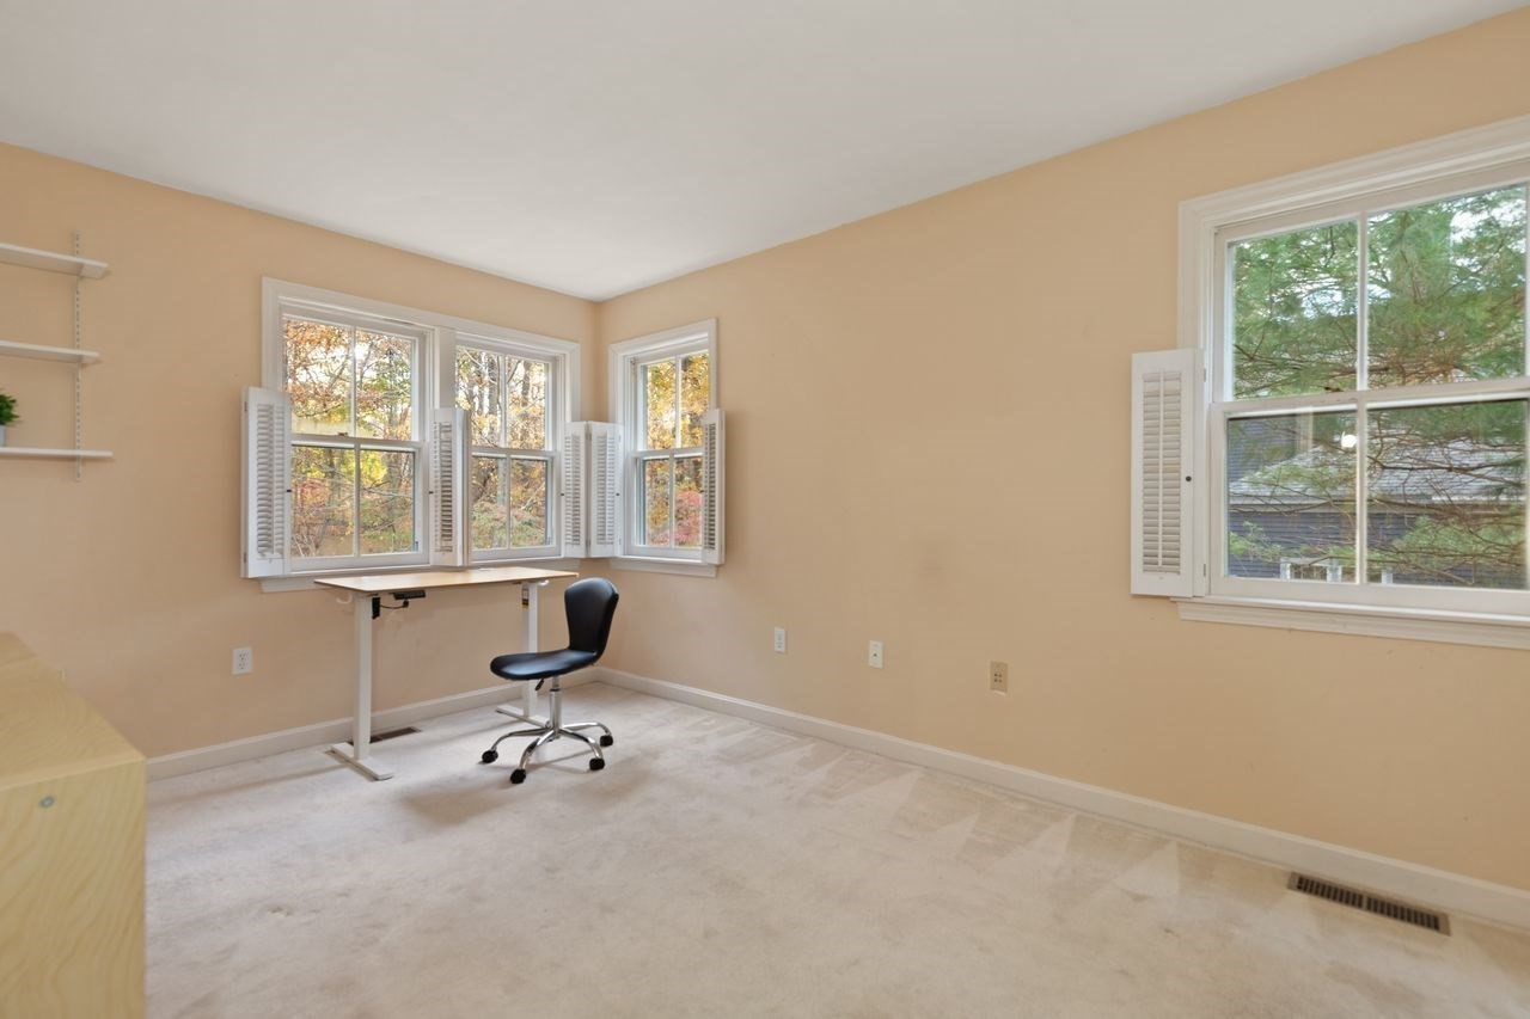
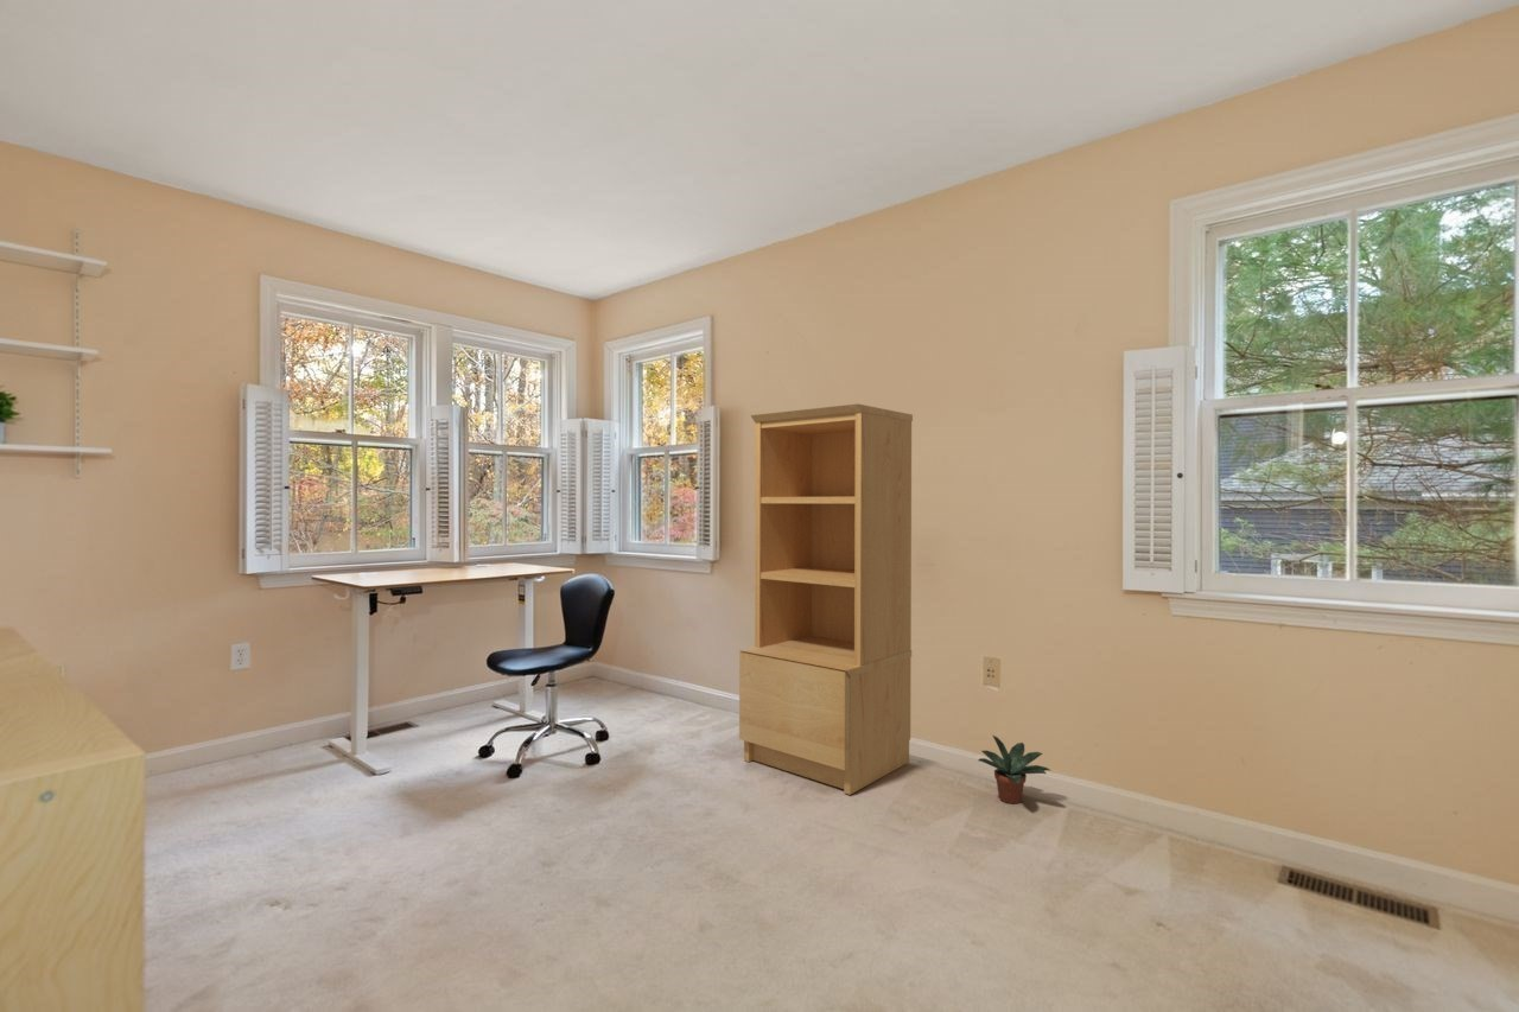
+ bookcase [738,402,914,796]
+ potted plant [977,734,1051,804]
